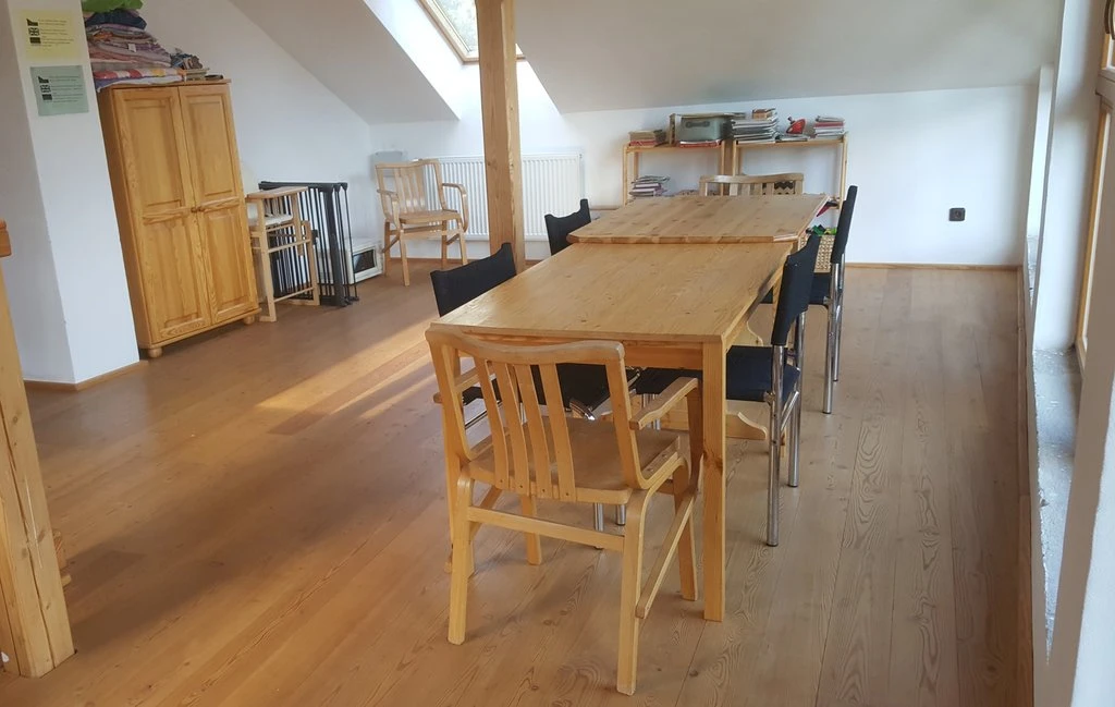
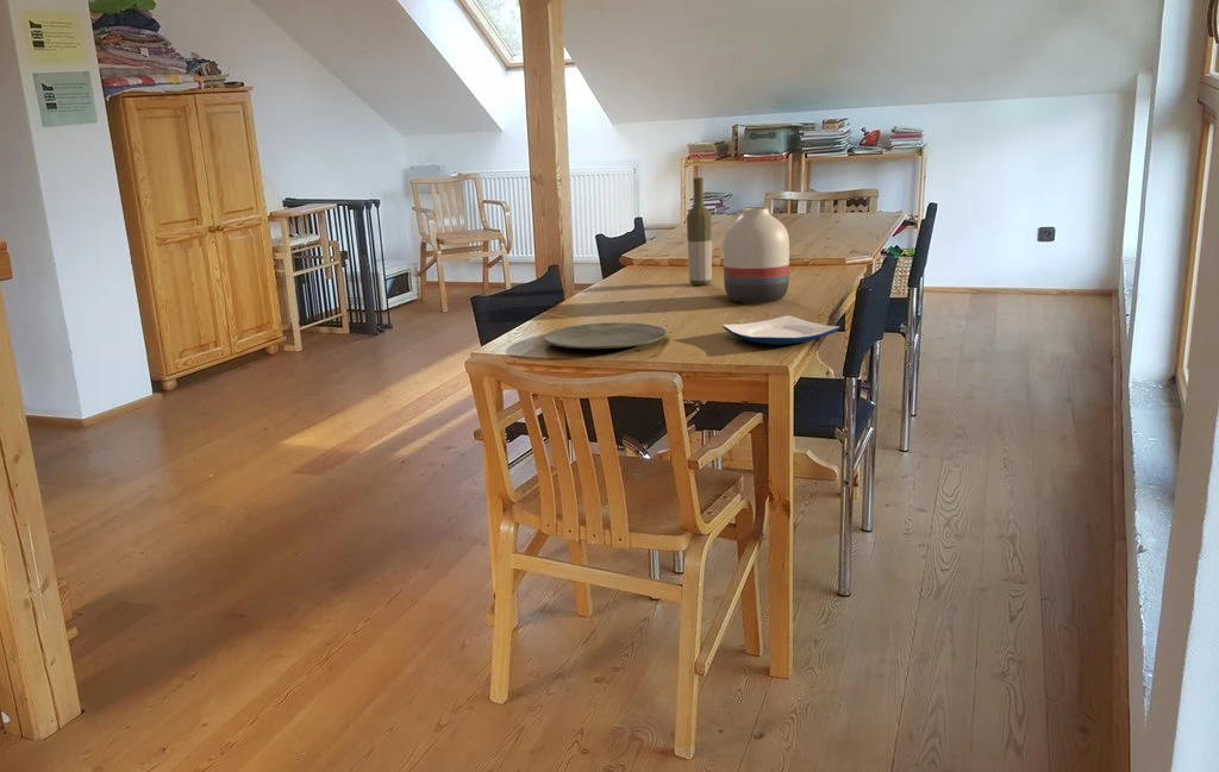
+ vase [723,207,790,305]
+ plate [543,321,668,350]
+ plate [721,314,840,346]
+ bottle [686,176,713,285]
